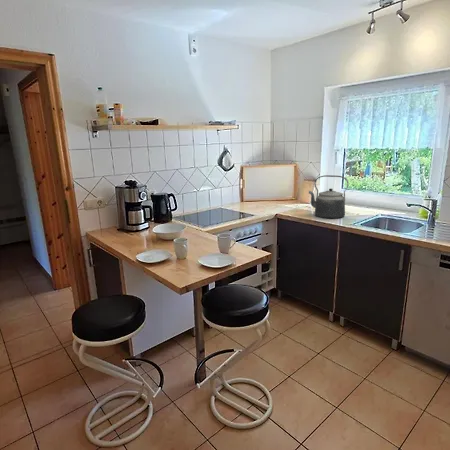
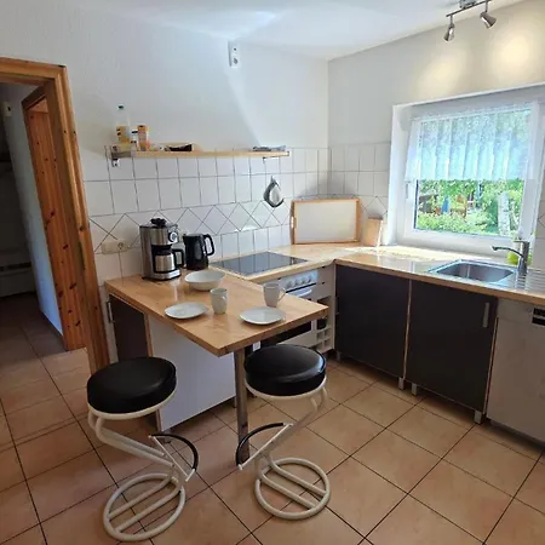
- kettle [308,174,350,219]
